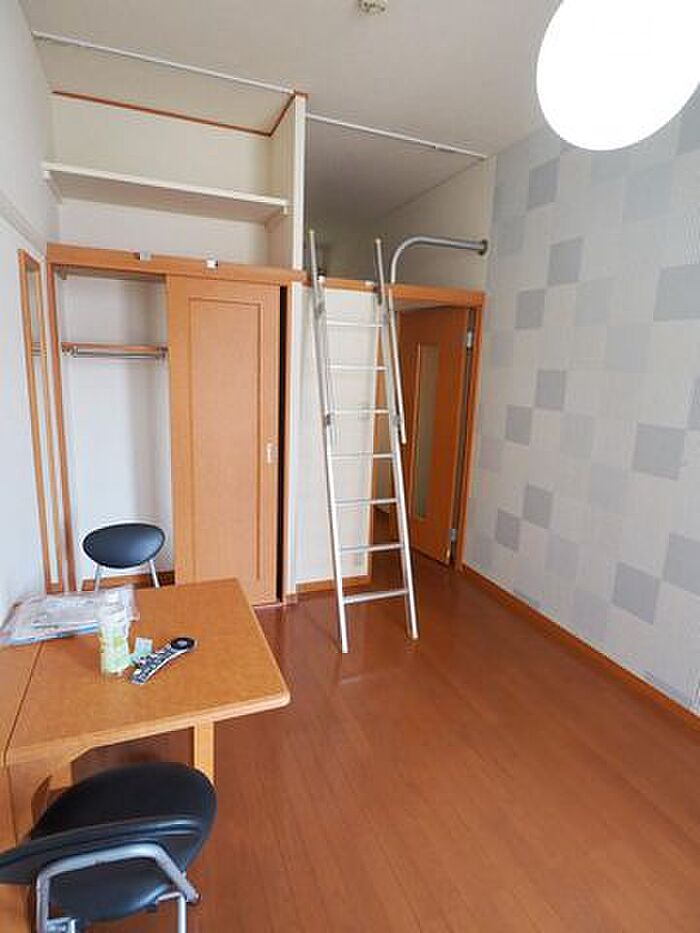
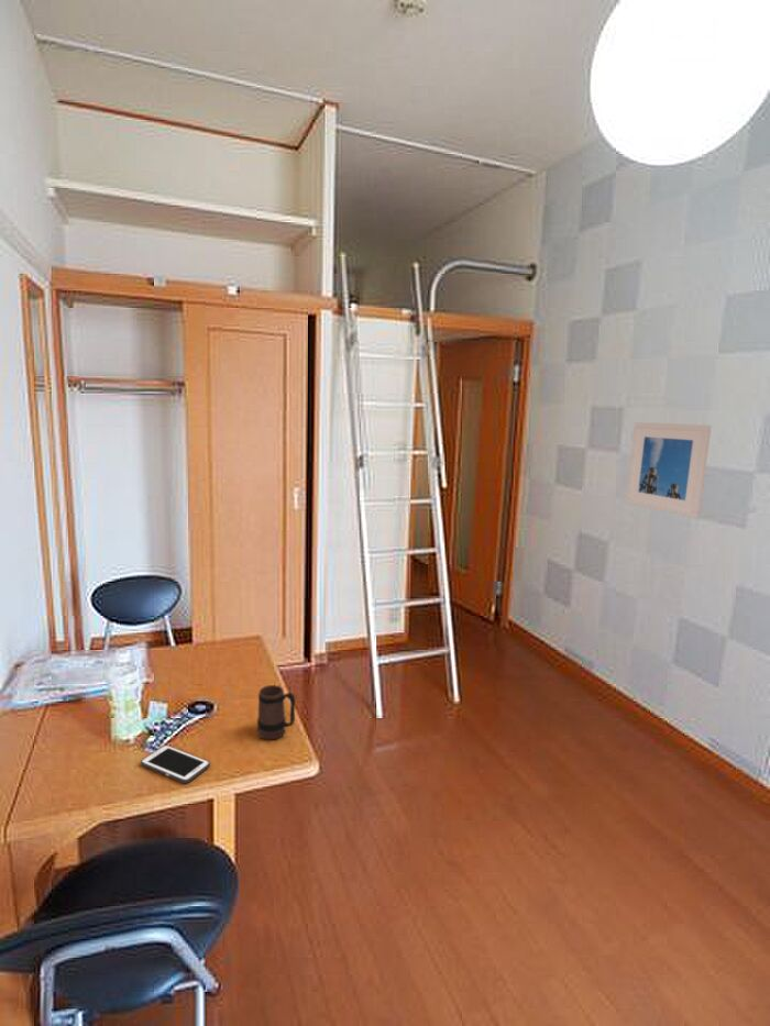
+ mug [256,684,297,741]
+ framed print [625,421,713,519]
+ cell phone [140,744,211,784]
